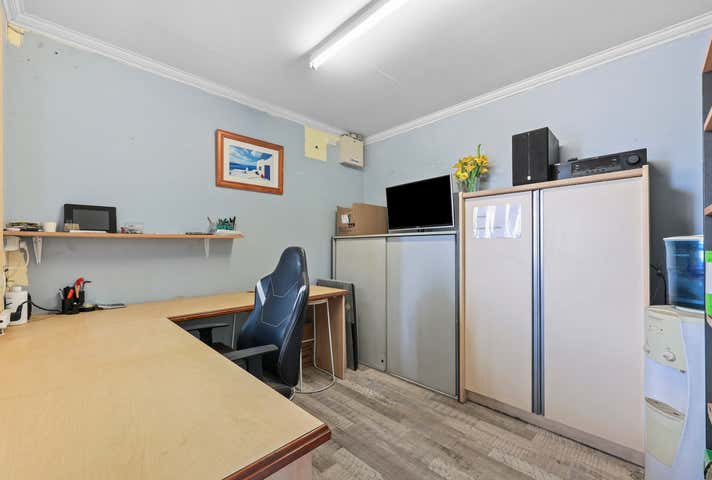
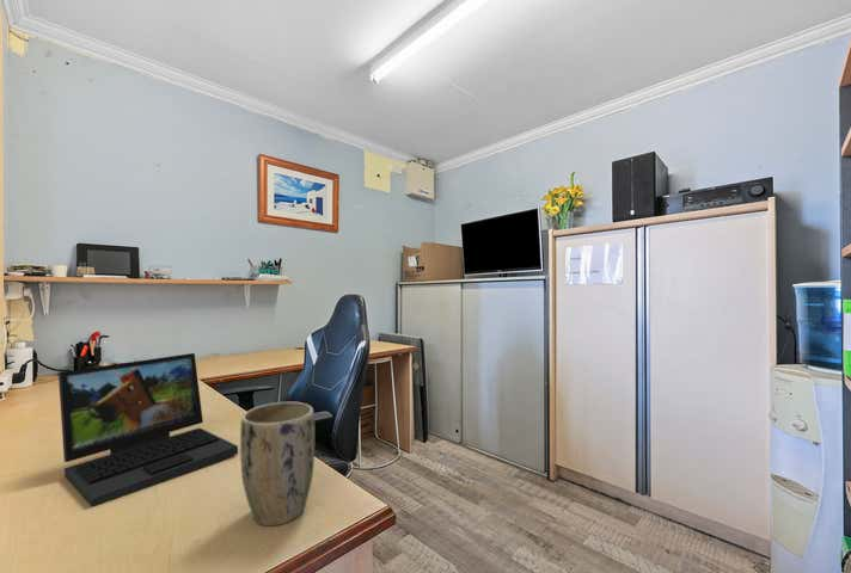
+ plant pot [239,401,316,528]
+ laptop [57,352,239,509]
